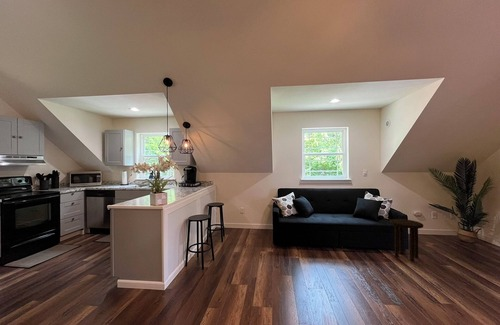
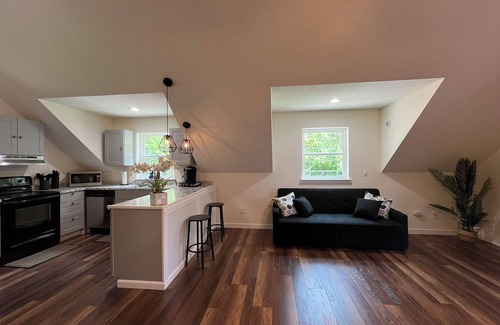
- side table [389,218,424,262]
